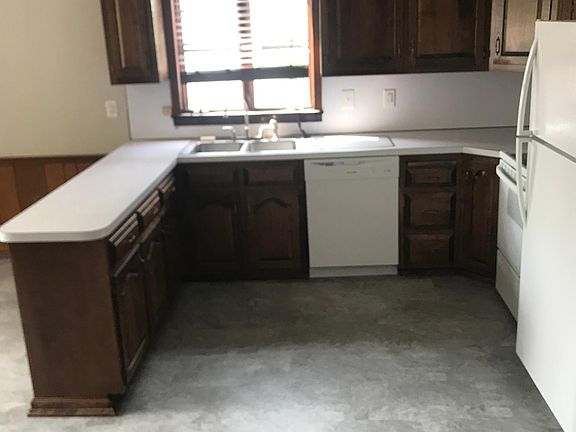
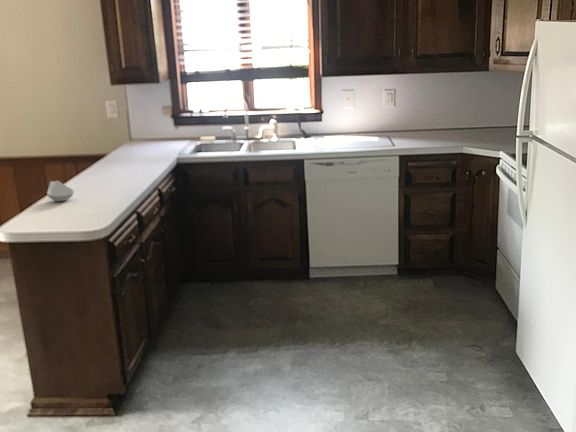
+ spoon rest [46,180,75,202]
